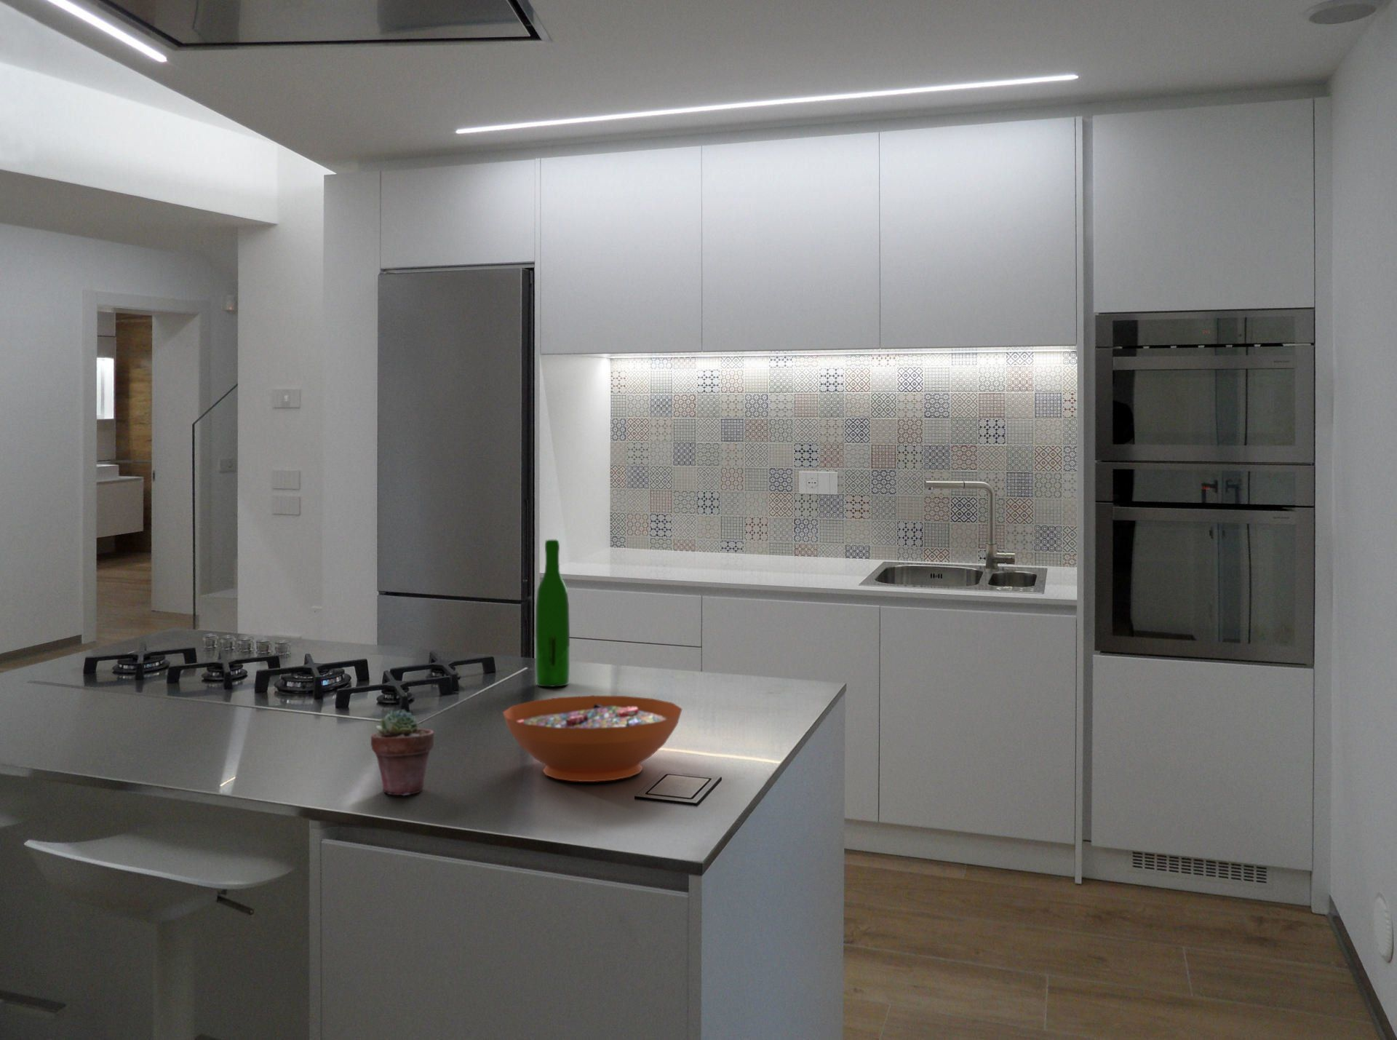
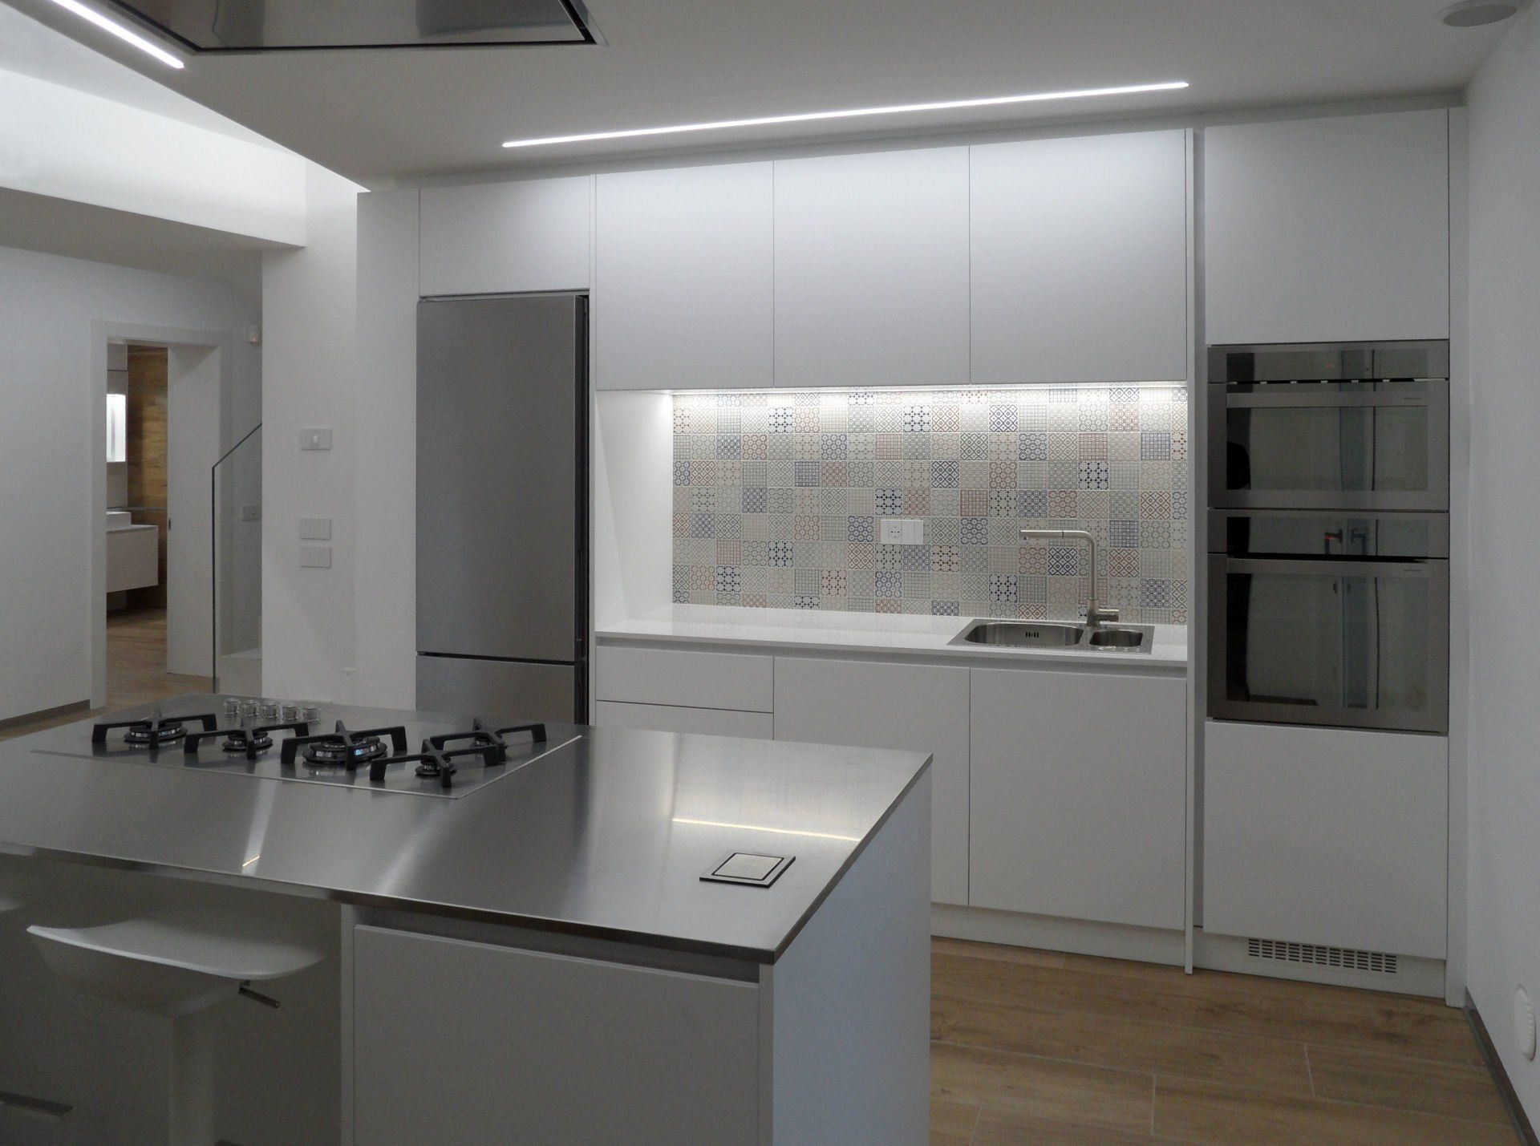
- wine bottle [534,540,570,688]
- decorative bowl [502,695,684,782]
- potted succulent [370,708,435,796]
